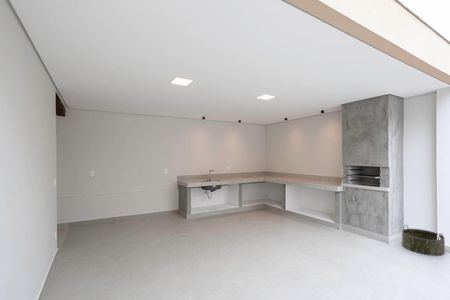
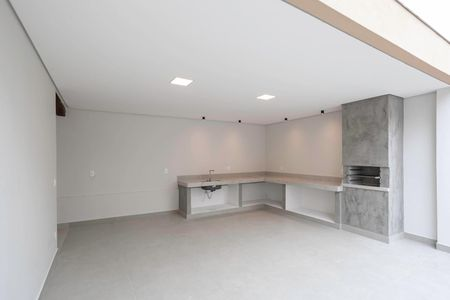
- basket [401,224,446,257]
